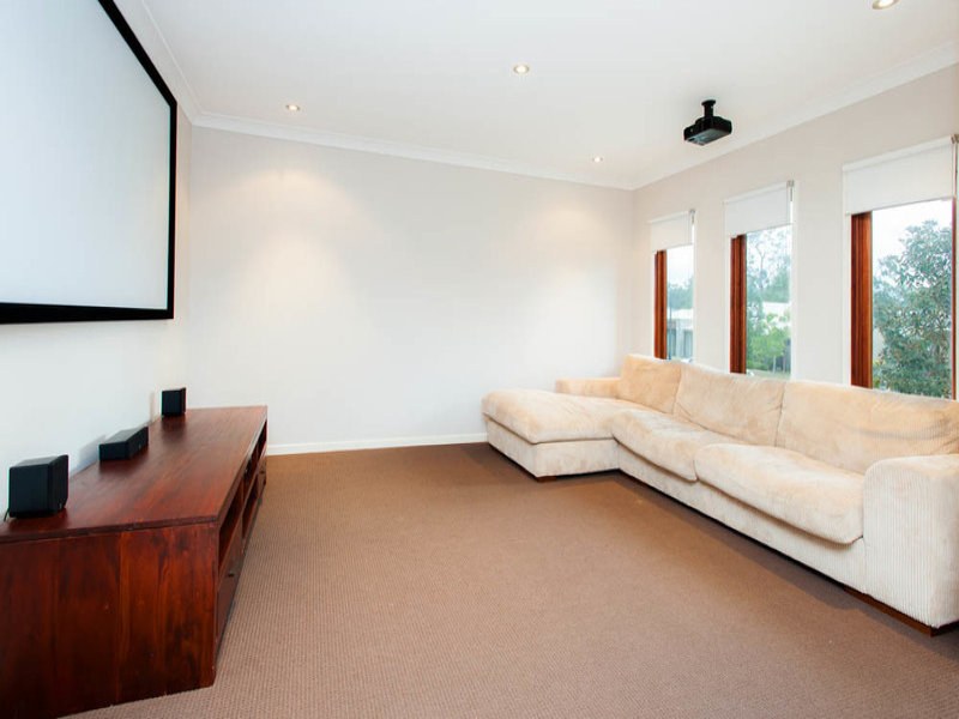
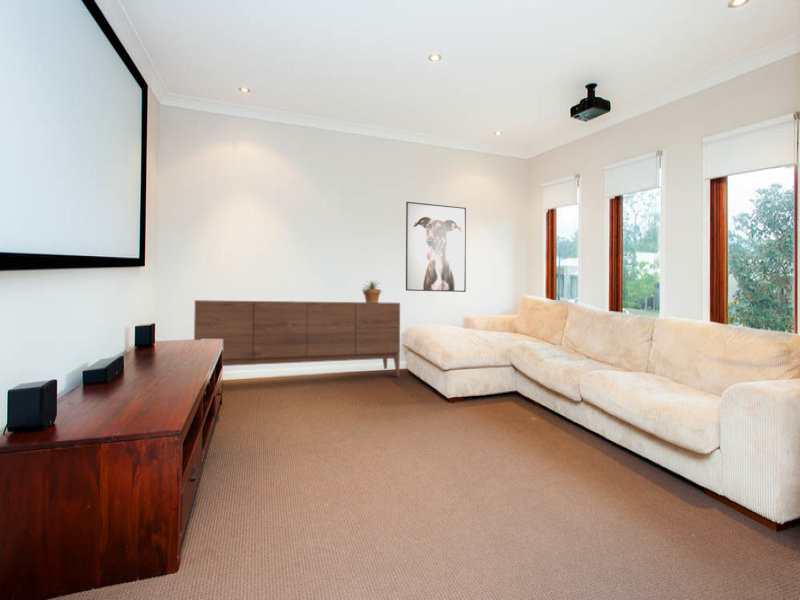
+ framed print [405,201,467,293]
+ potted plant [361,279,384,302]
+ sideboard [193,299,401,378]
